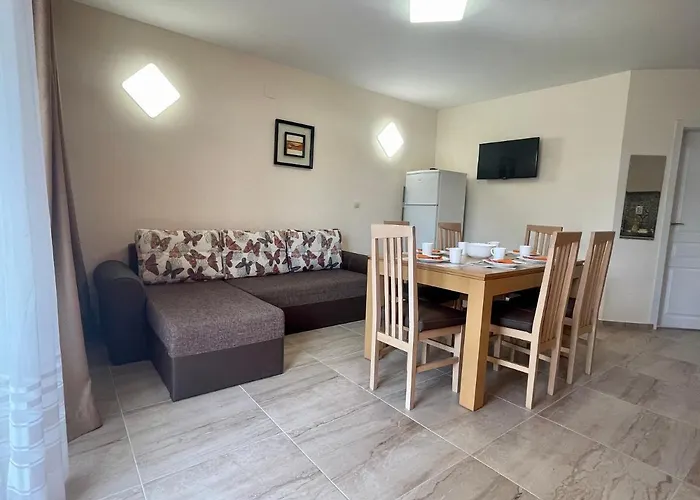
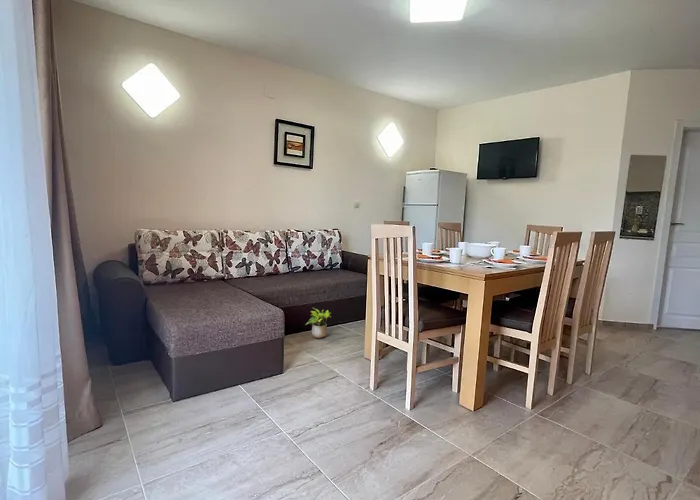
+ potted plant [305,307,332,339]
